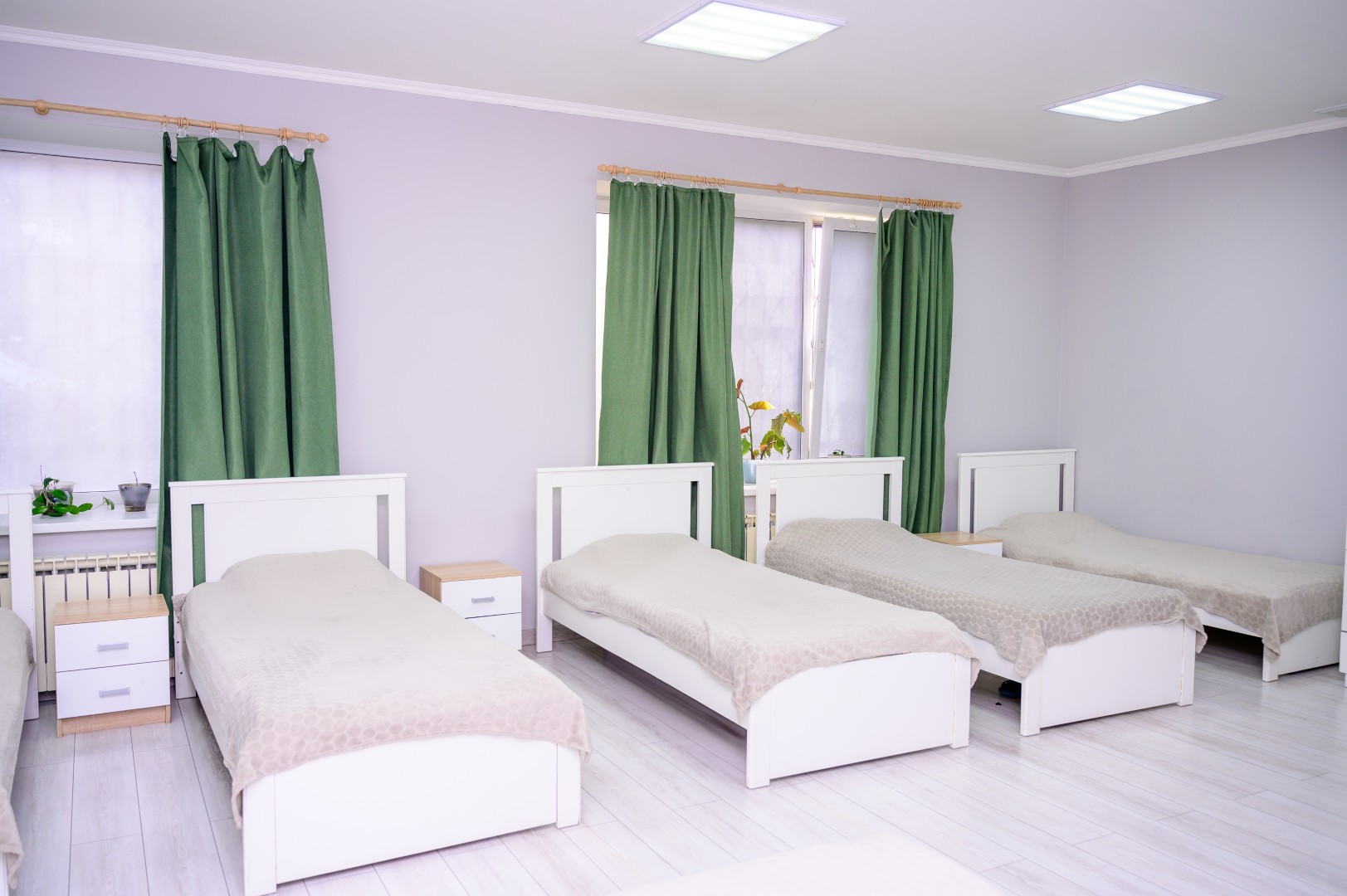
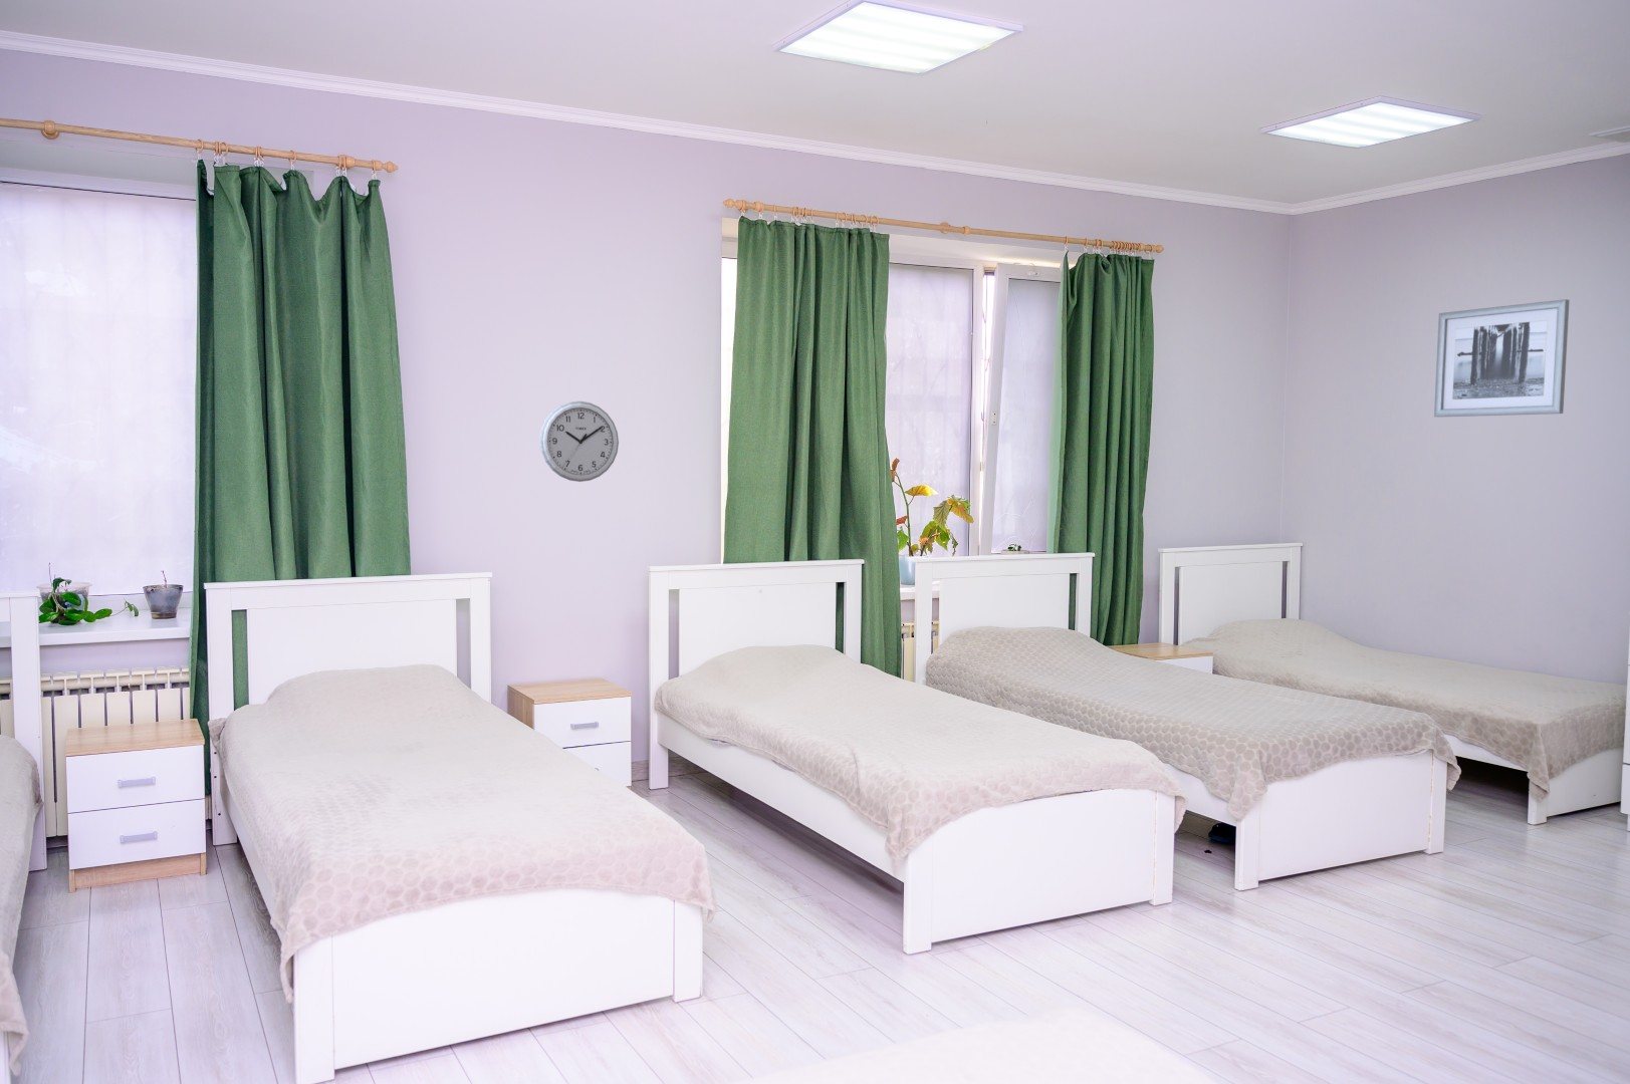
+ wall art [1433,298,1569,417]
+ wall clock [540,400,620,483]
